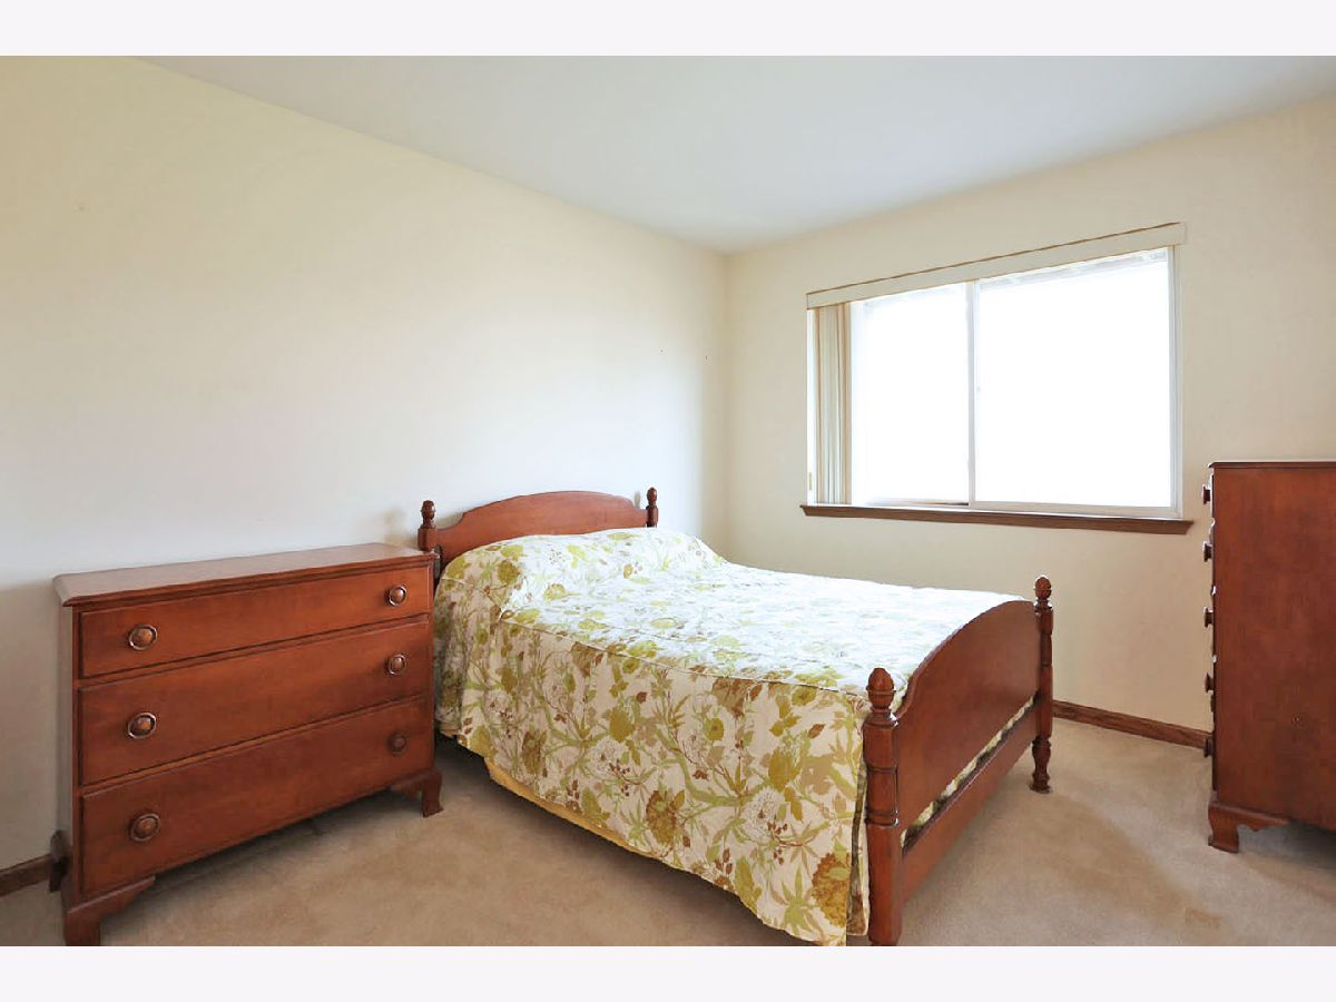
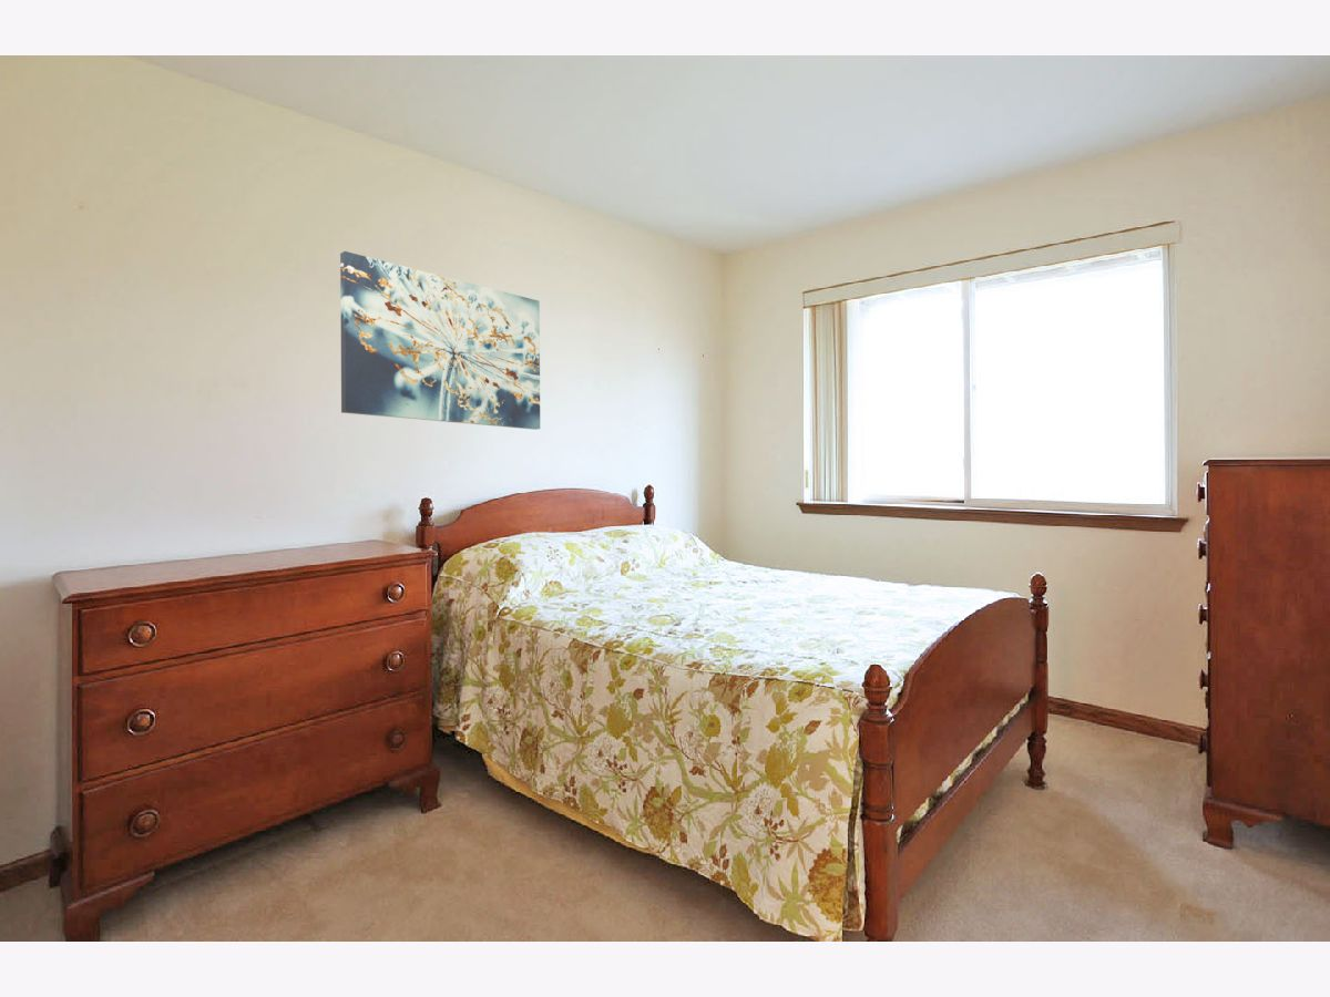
+ wall art [339,250,541,431]
